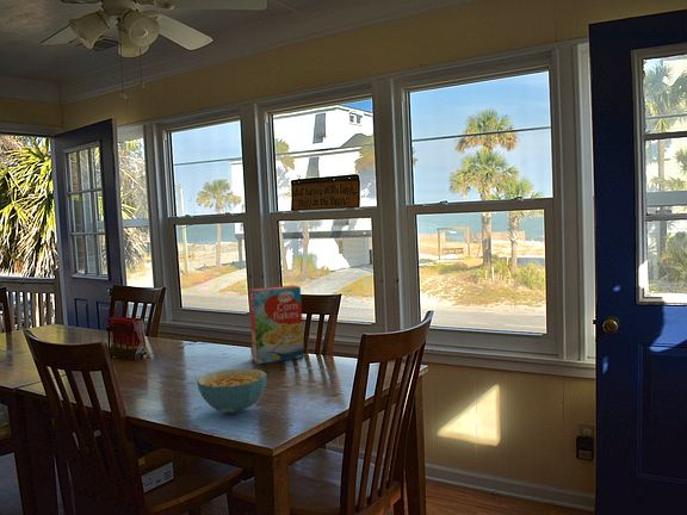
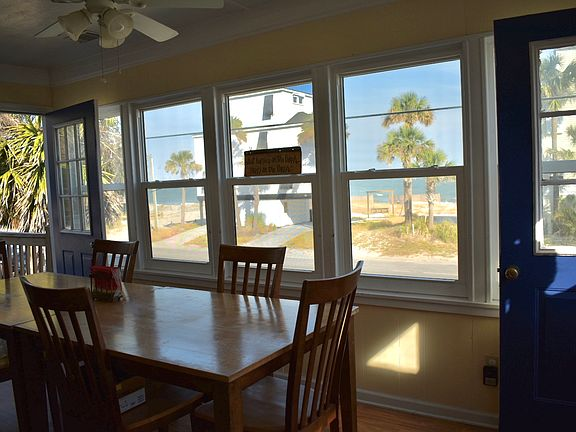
- cereal bowl [196,367,268,415]
- cereal box [247,284,305,365]
